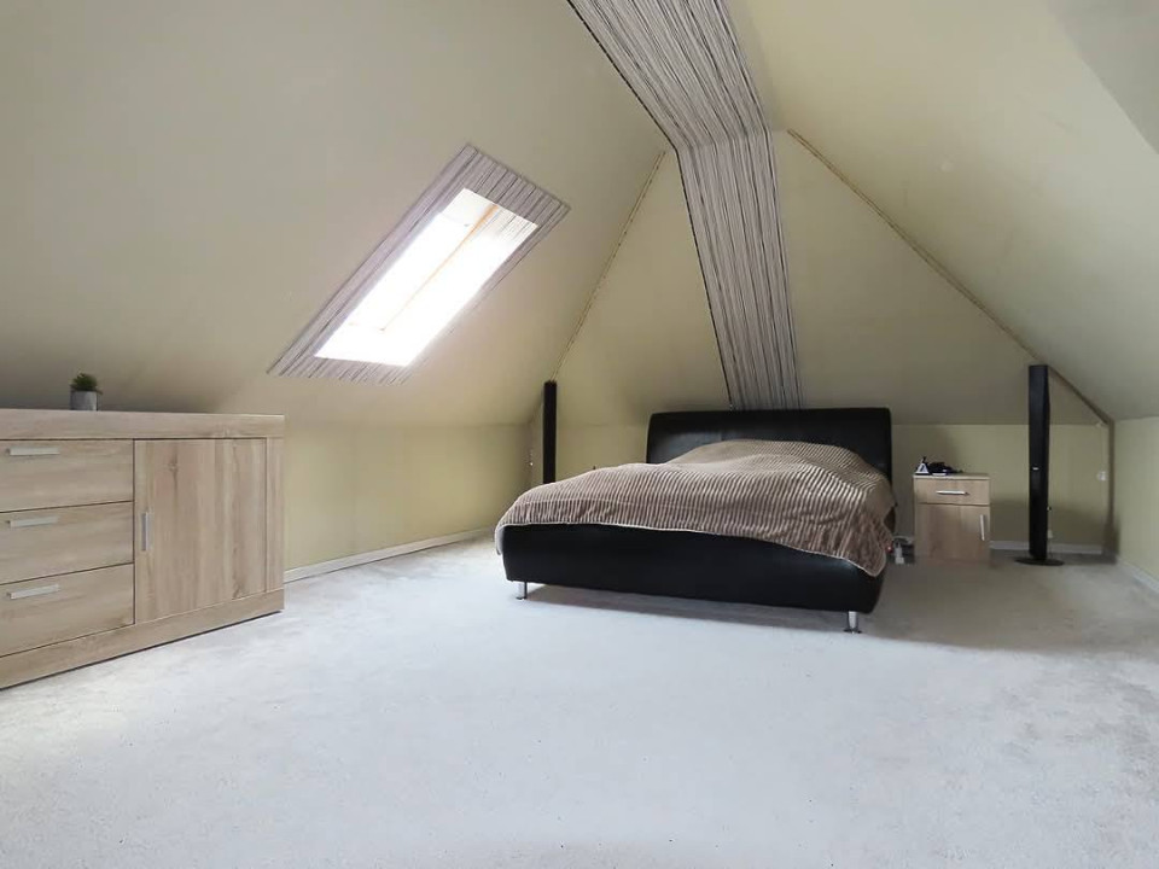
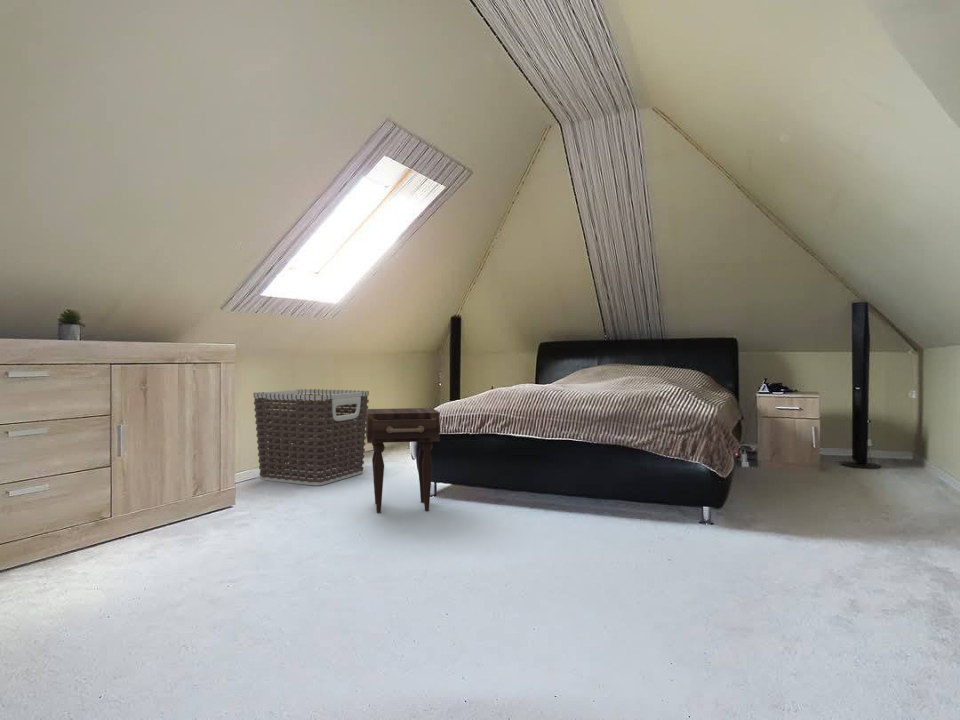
+ clothes hamper [253,388,370,486]
+ nightstand [365,407,441,514]
